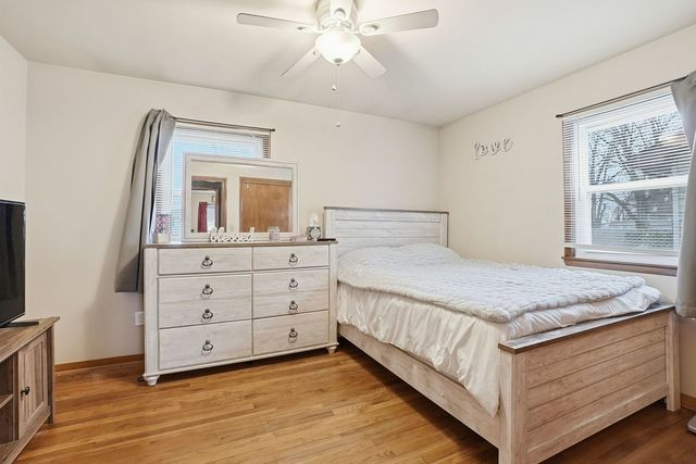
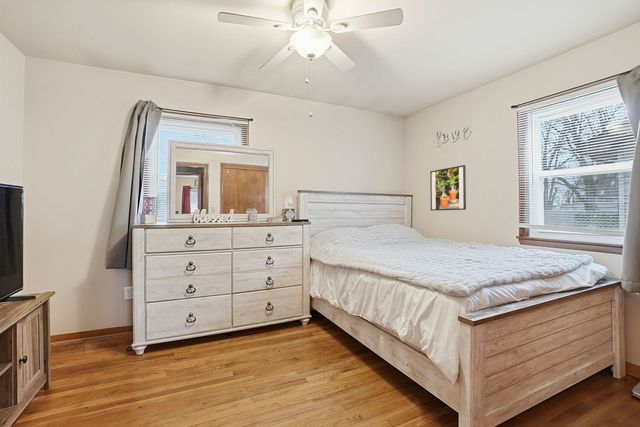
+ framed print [429,164,467,212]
